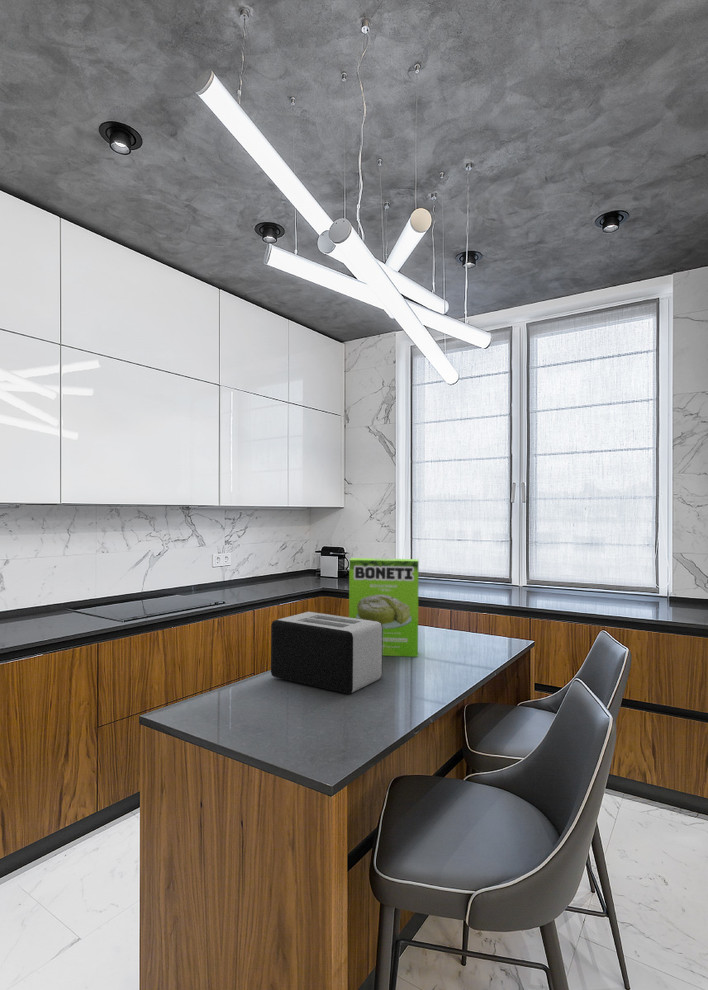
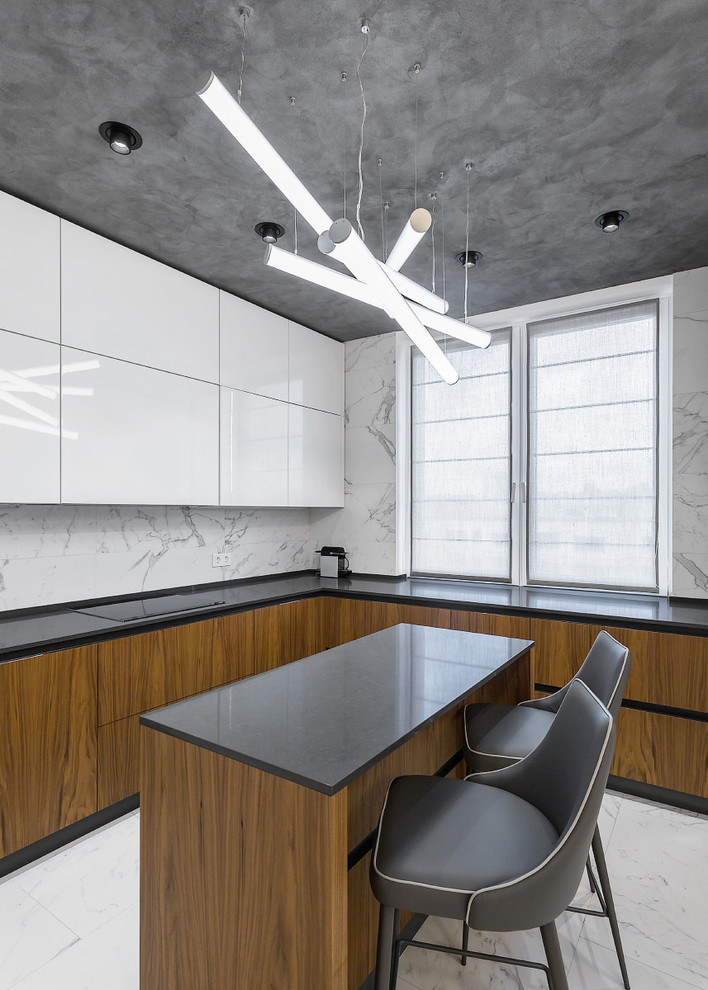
- toaster [270,611,384,695]
- cake mix box [348,557,420,658]
